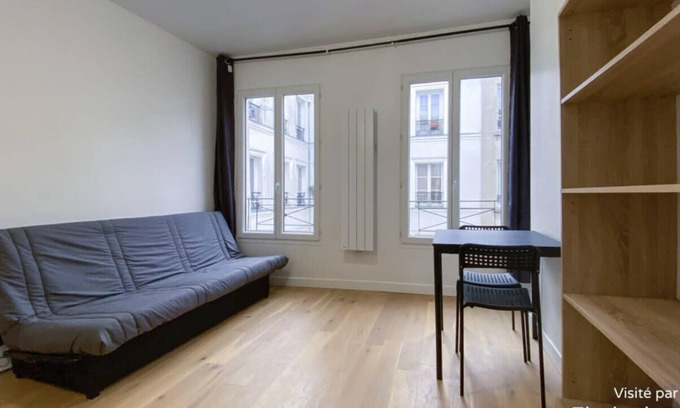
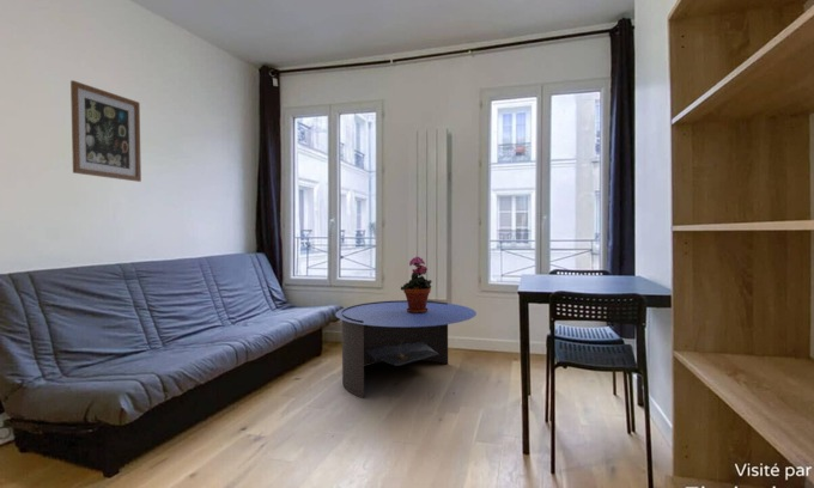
+ coffee table [334,299,478,399]
+ wall art [69,79,142,183]
+ potted plant [400,256,433,313]
